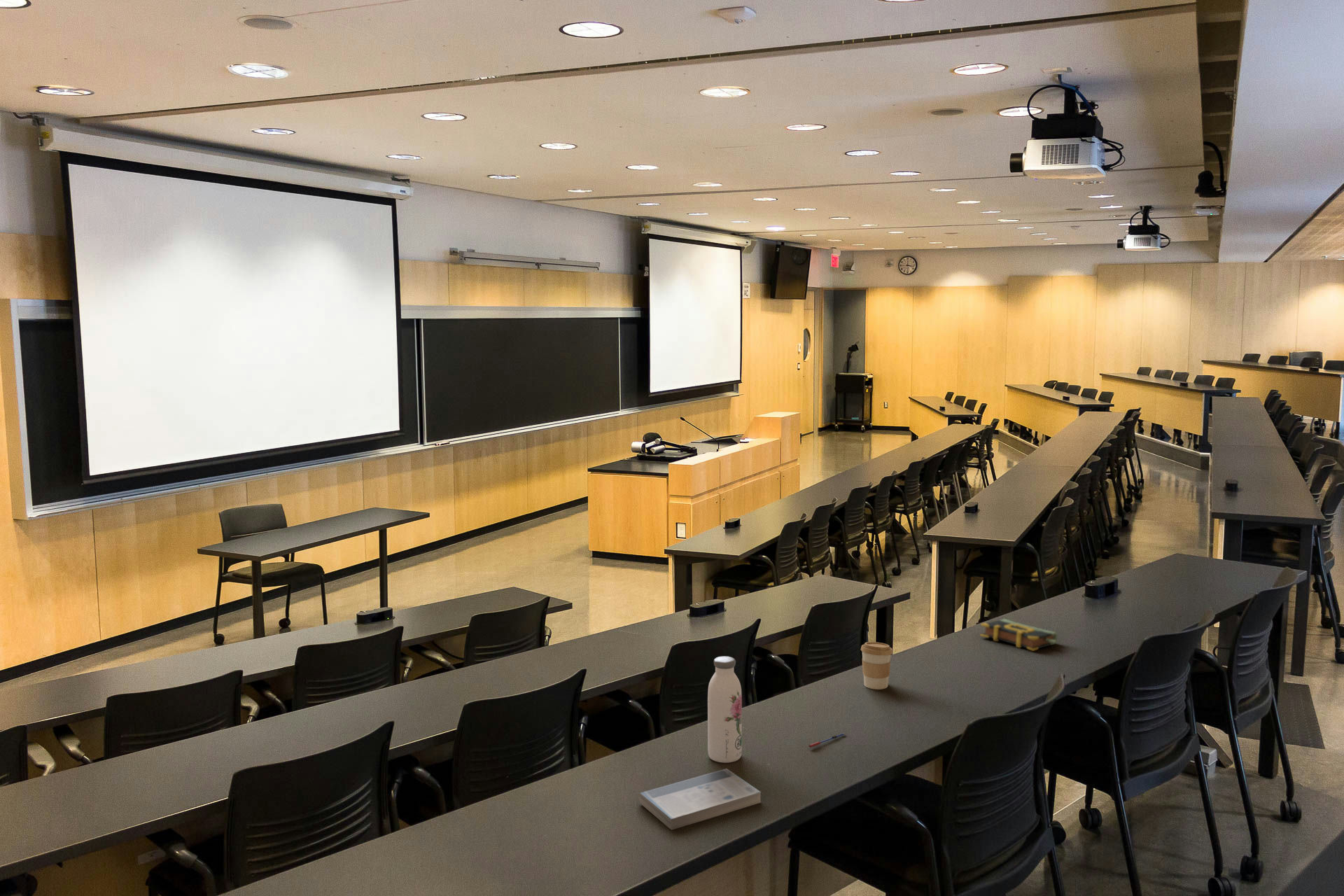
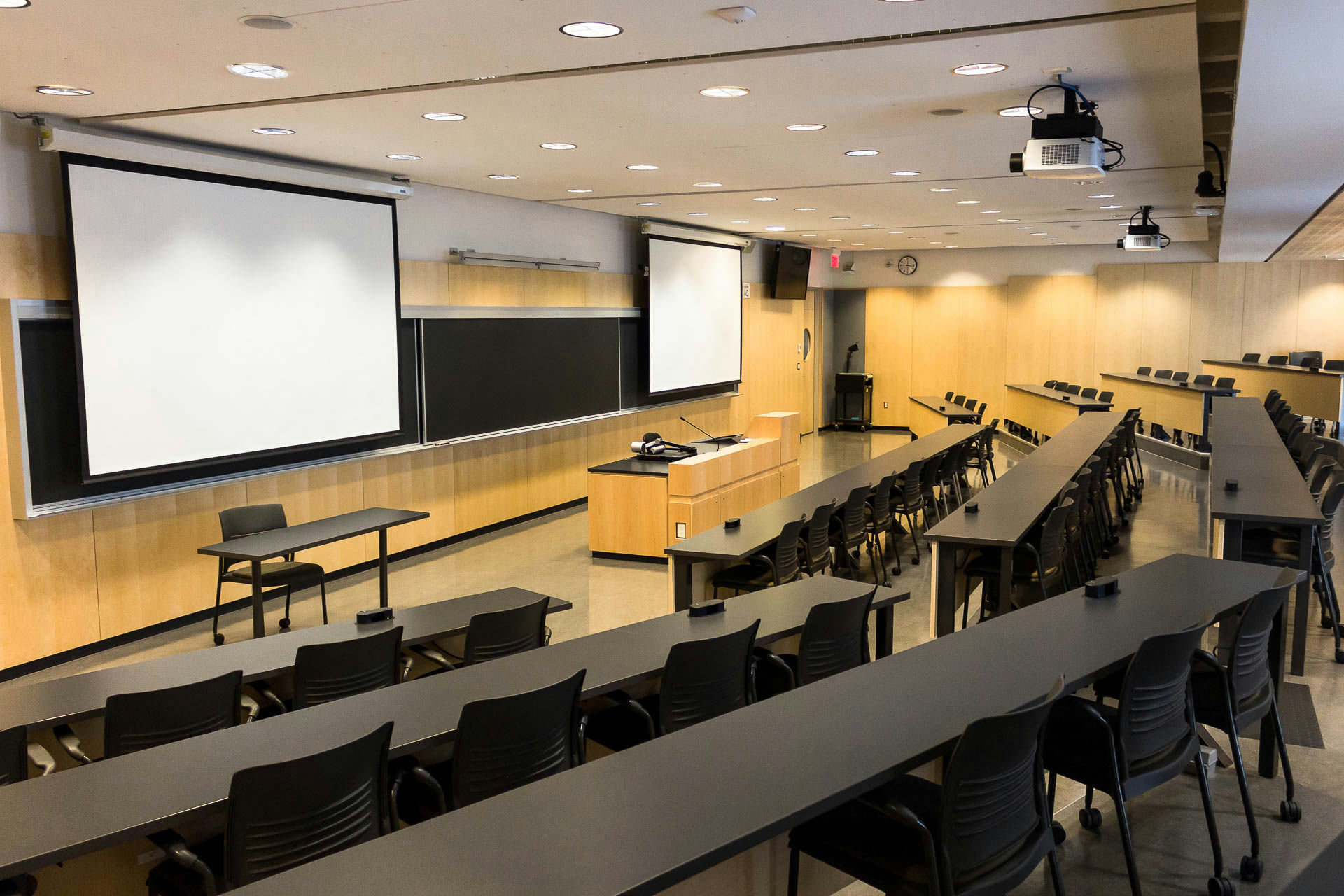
- book [638,768,762,831]
- book [979,618,1058,652]
- water bottle [707,656,743,764]
- coffee cup [860,641,893,690]
- pen [808,732,846,748]
